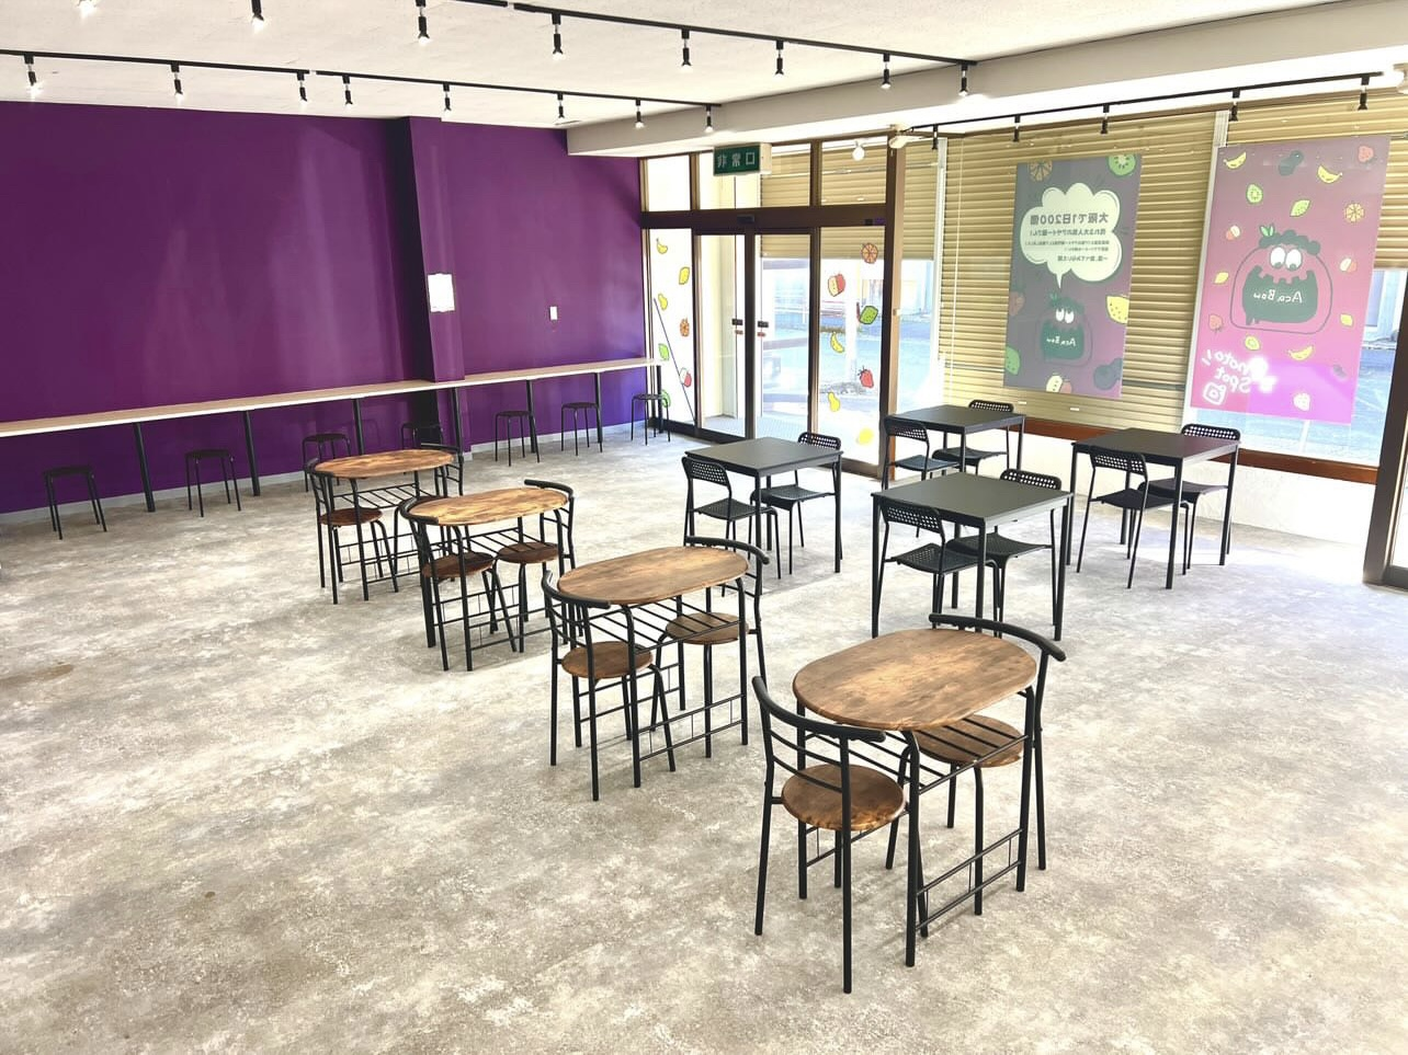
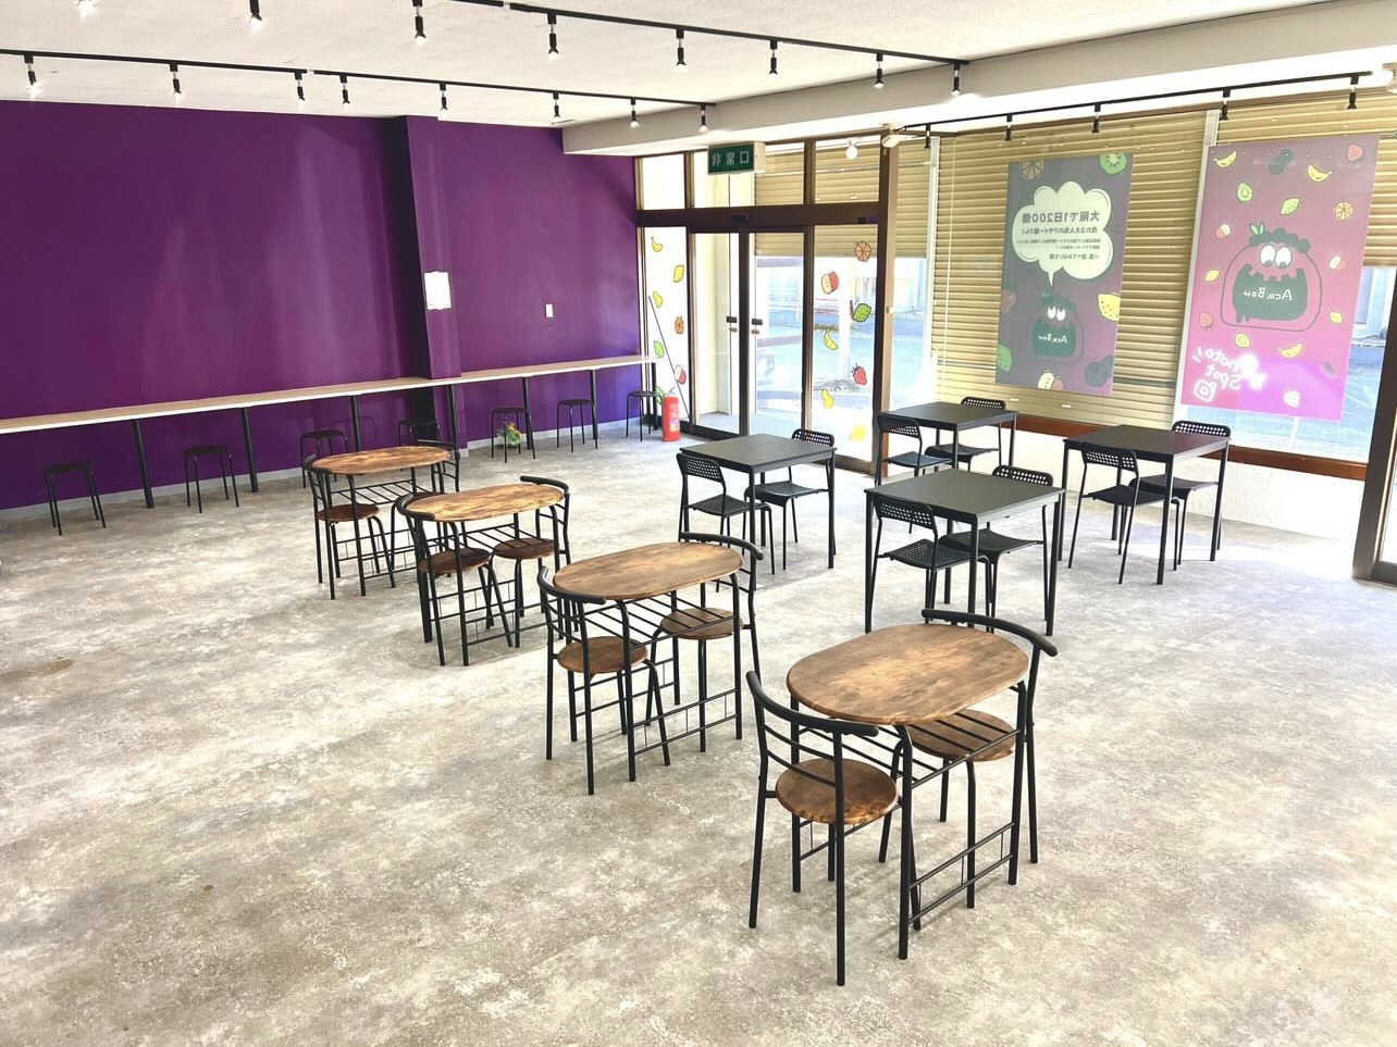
+ flowering plant [495,421,524,448]
+ fire extinguisher [660,386,681,442]
